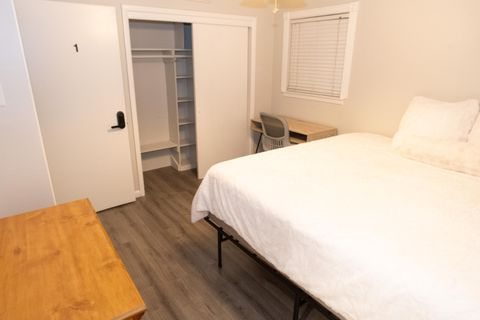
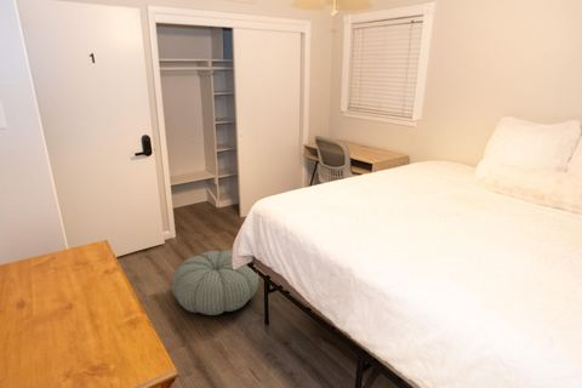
+ pouf [171,250,259,316]
